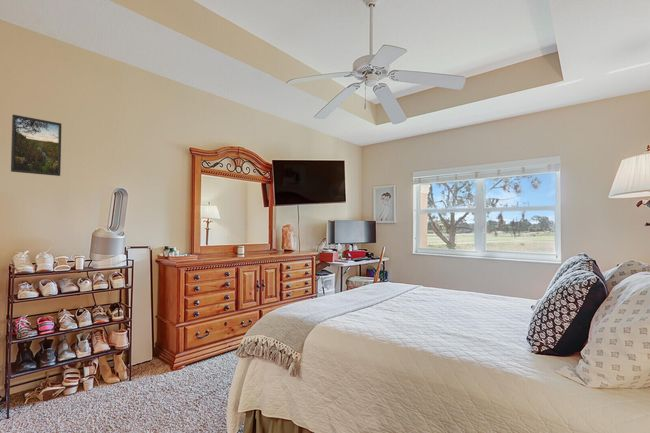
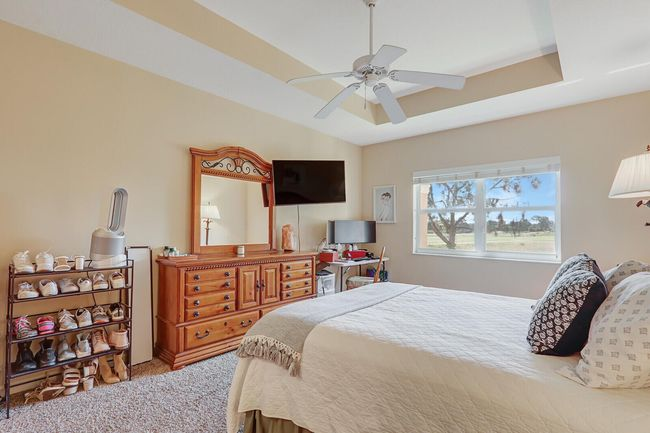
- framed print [10,114,62,177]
